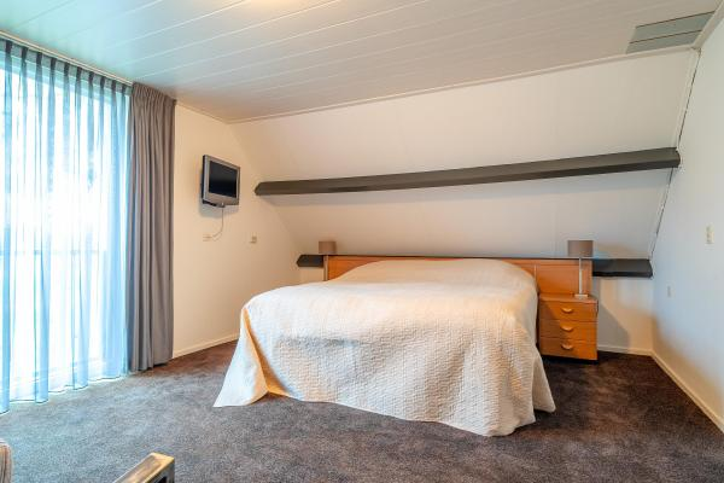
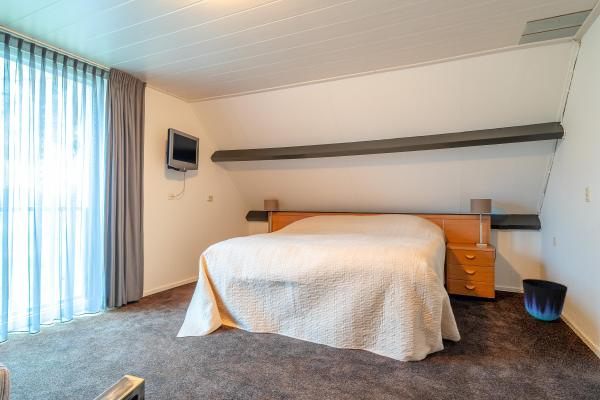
+ vase [521,278,568,321]
